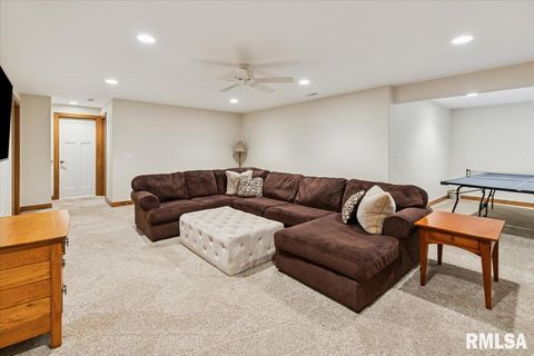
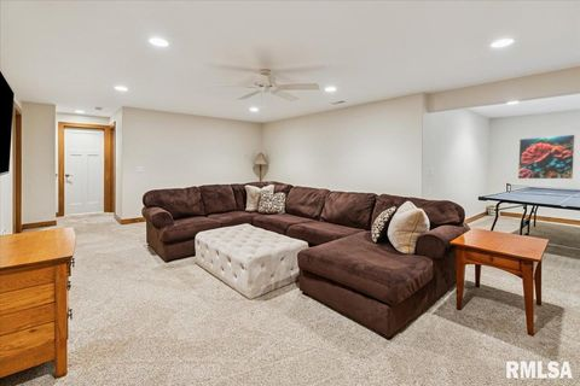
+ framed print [517,134,576,180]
